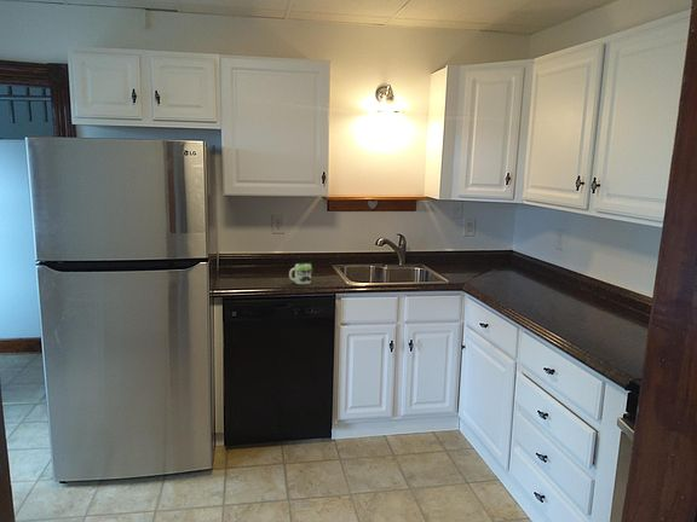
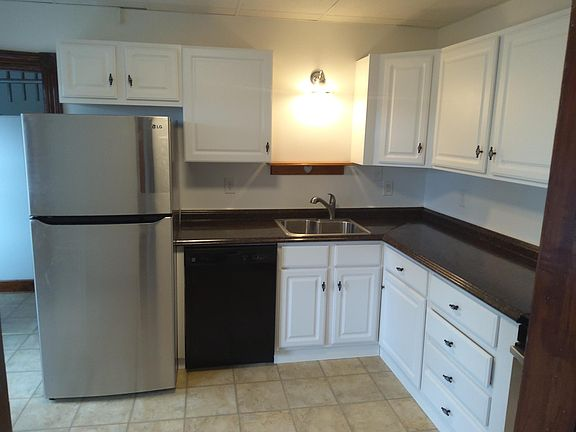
- mug [288,261,315,285]
